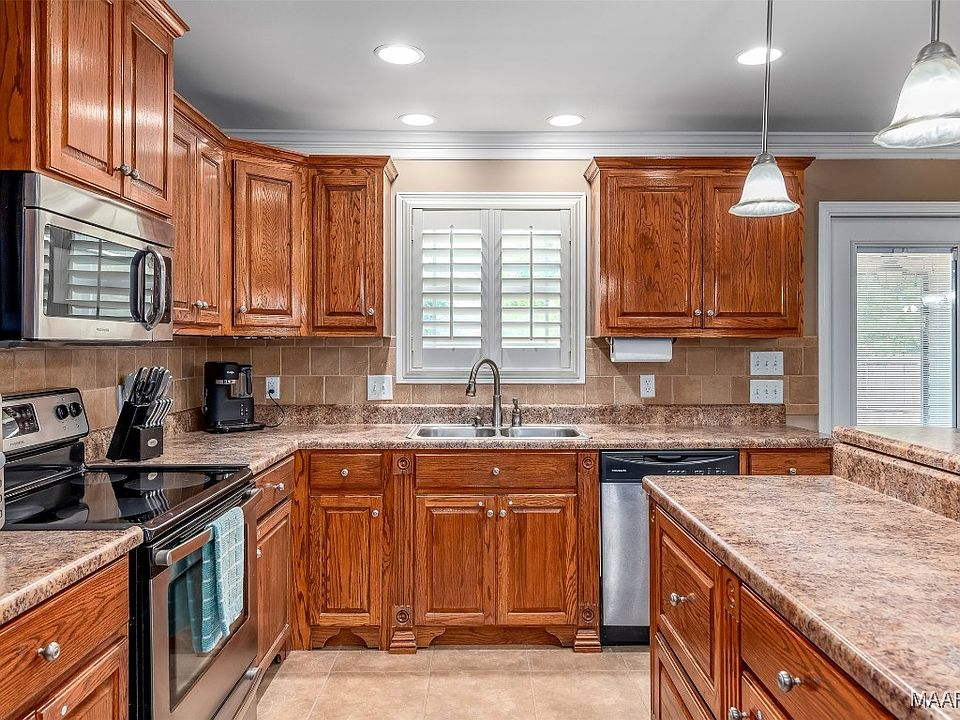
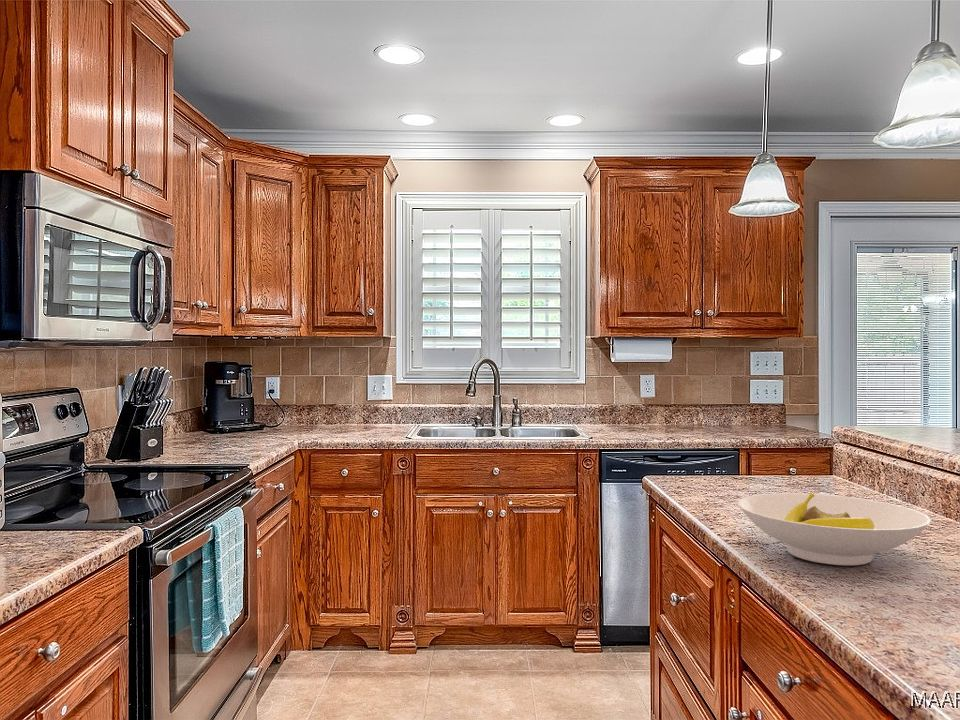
+ bowl [736,492,932,567]
